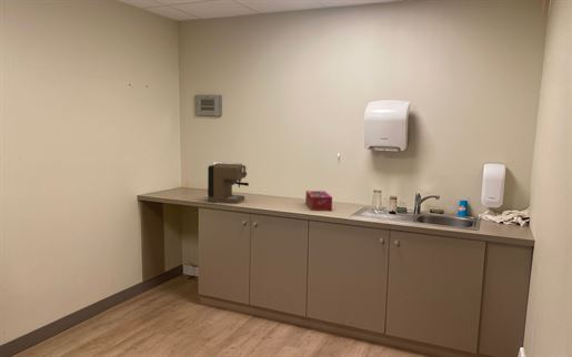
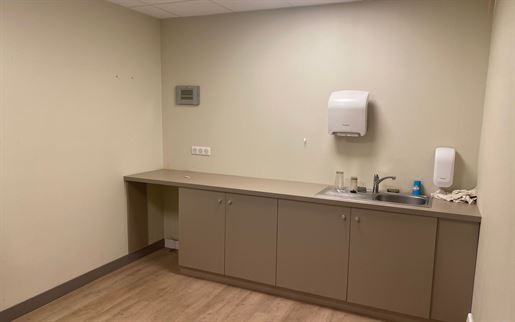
- tissue box [304,190,333,212]
- coffee maker [207,162,250,205]
